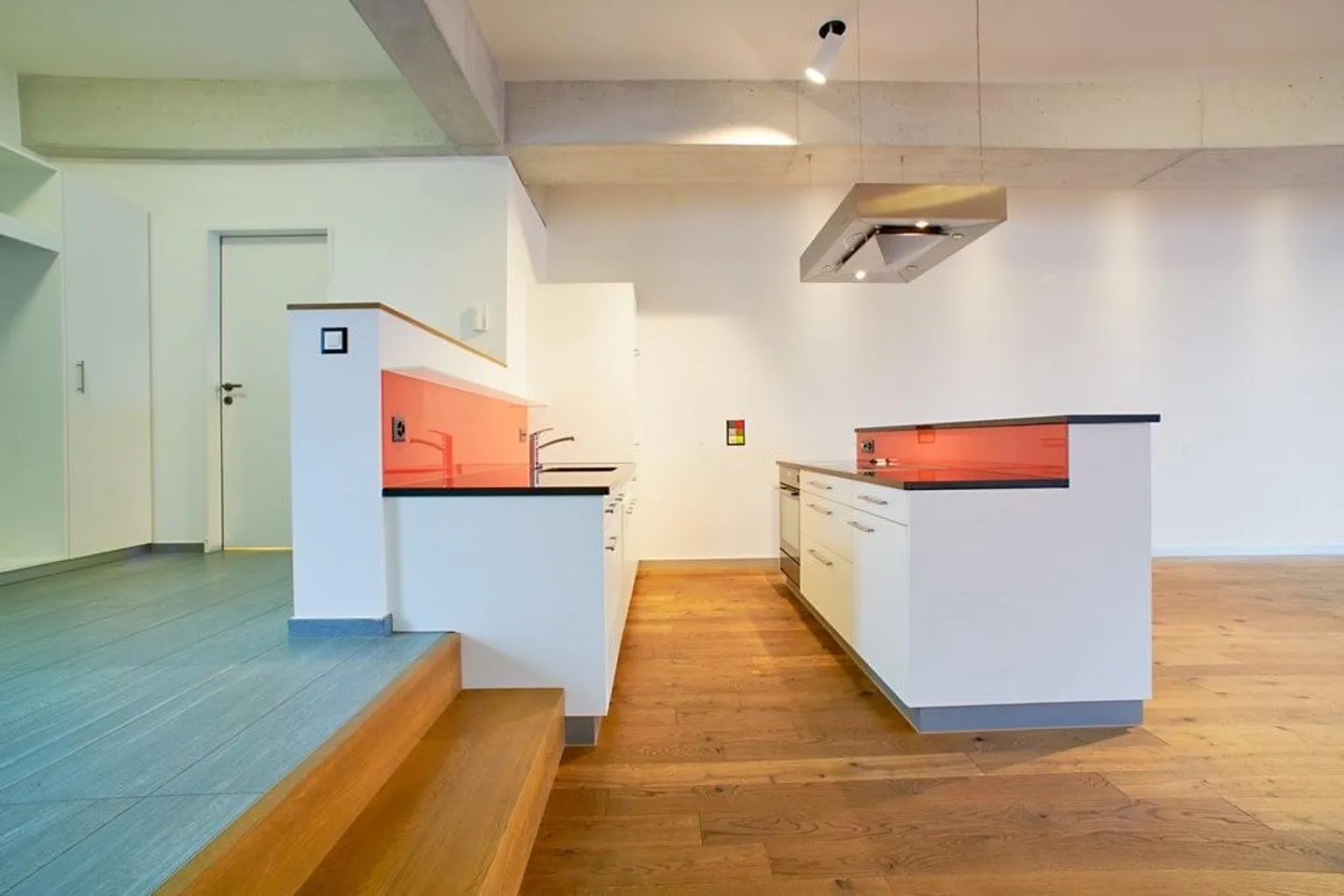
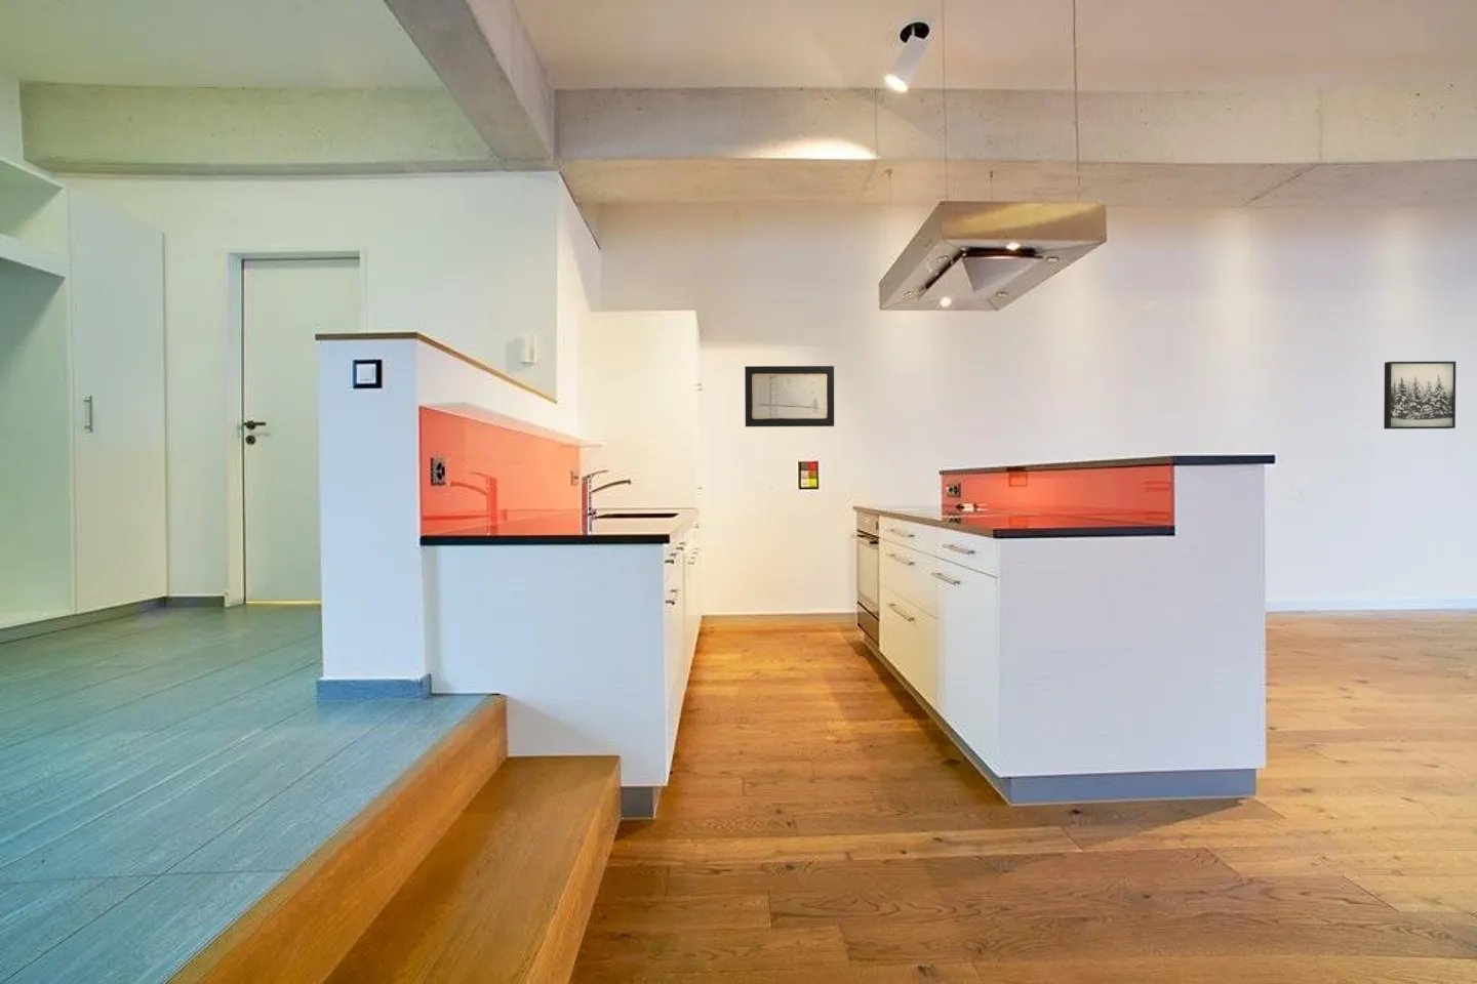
+ wall art [744,365,835,427]
+ wall art [1382,361,1456,429]
